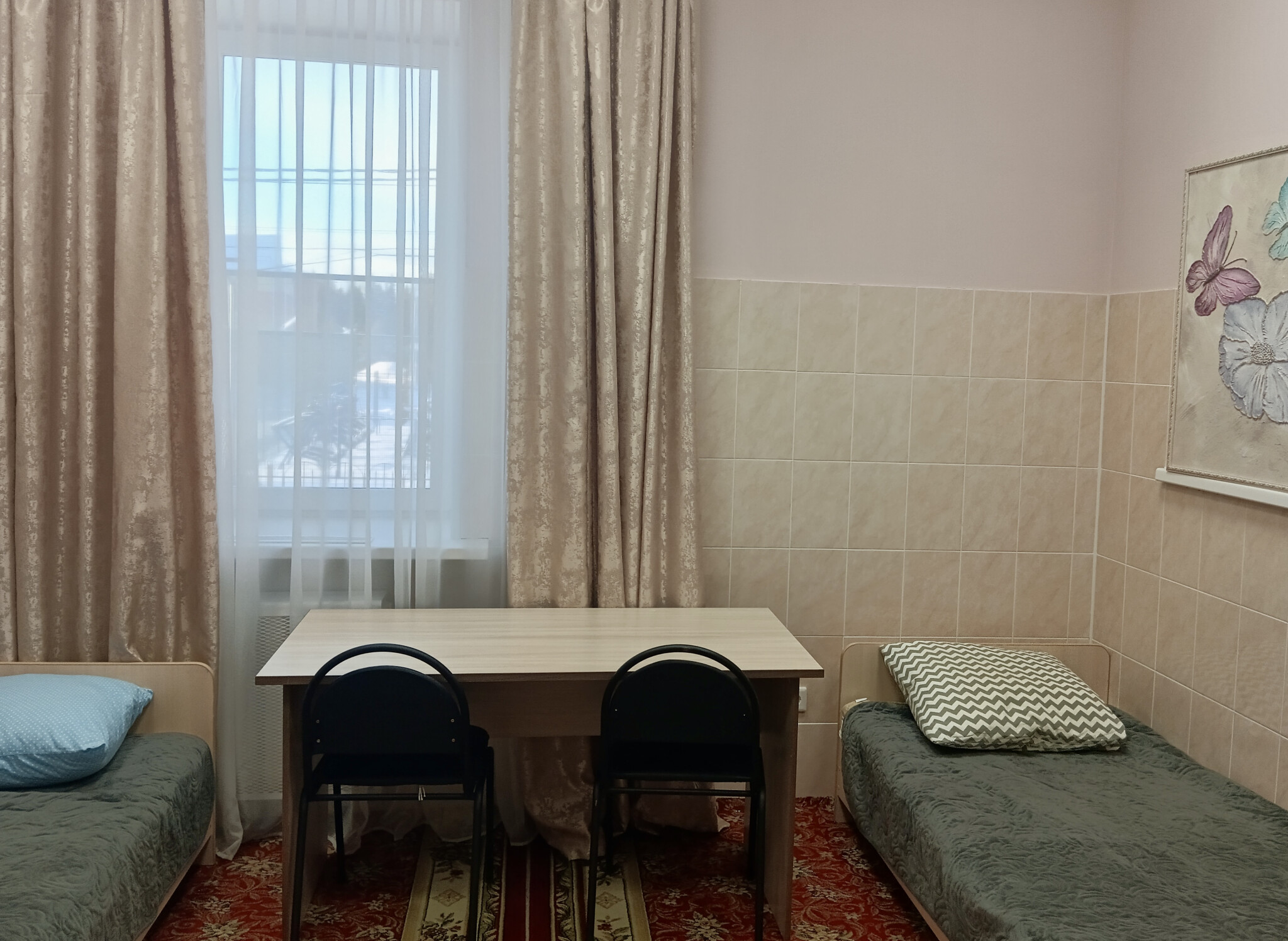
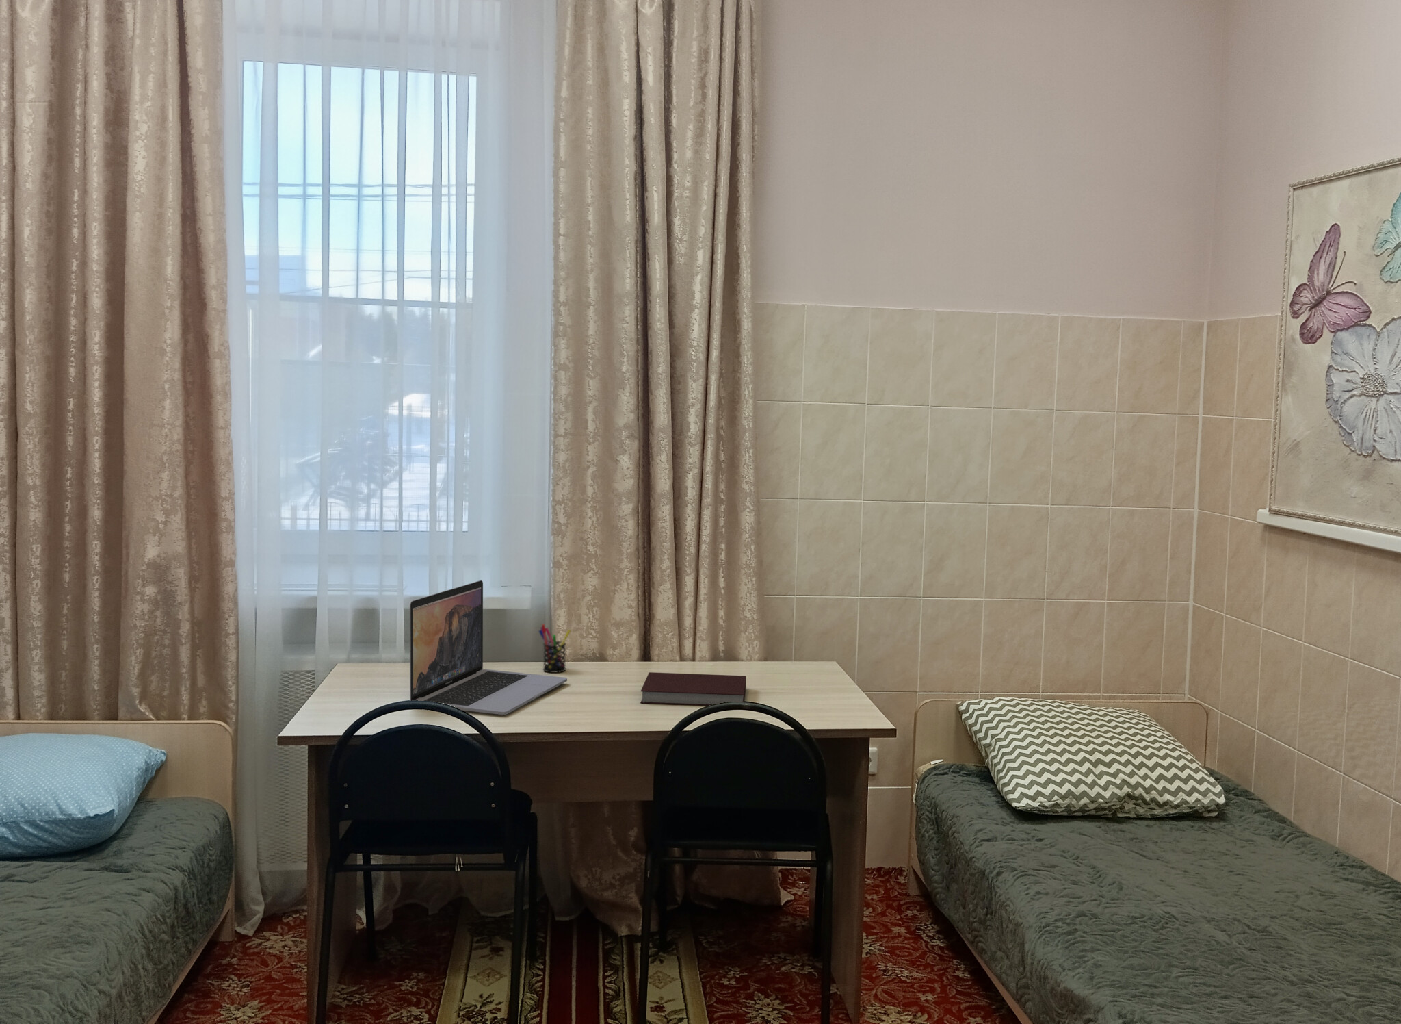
+ laptop [409,580,568,715]
+ notebook [640,671,747,706]
+ pen holder [537,624,571,674]
